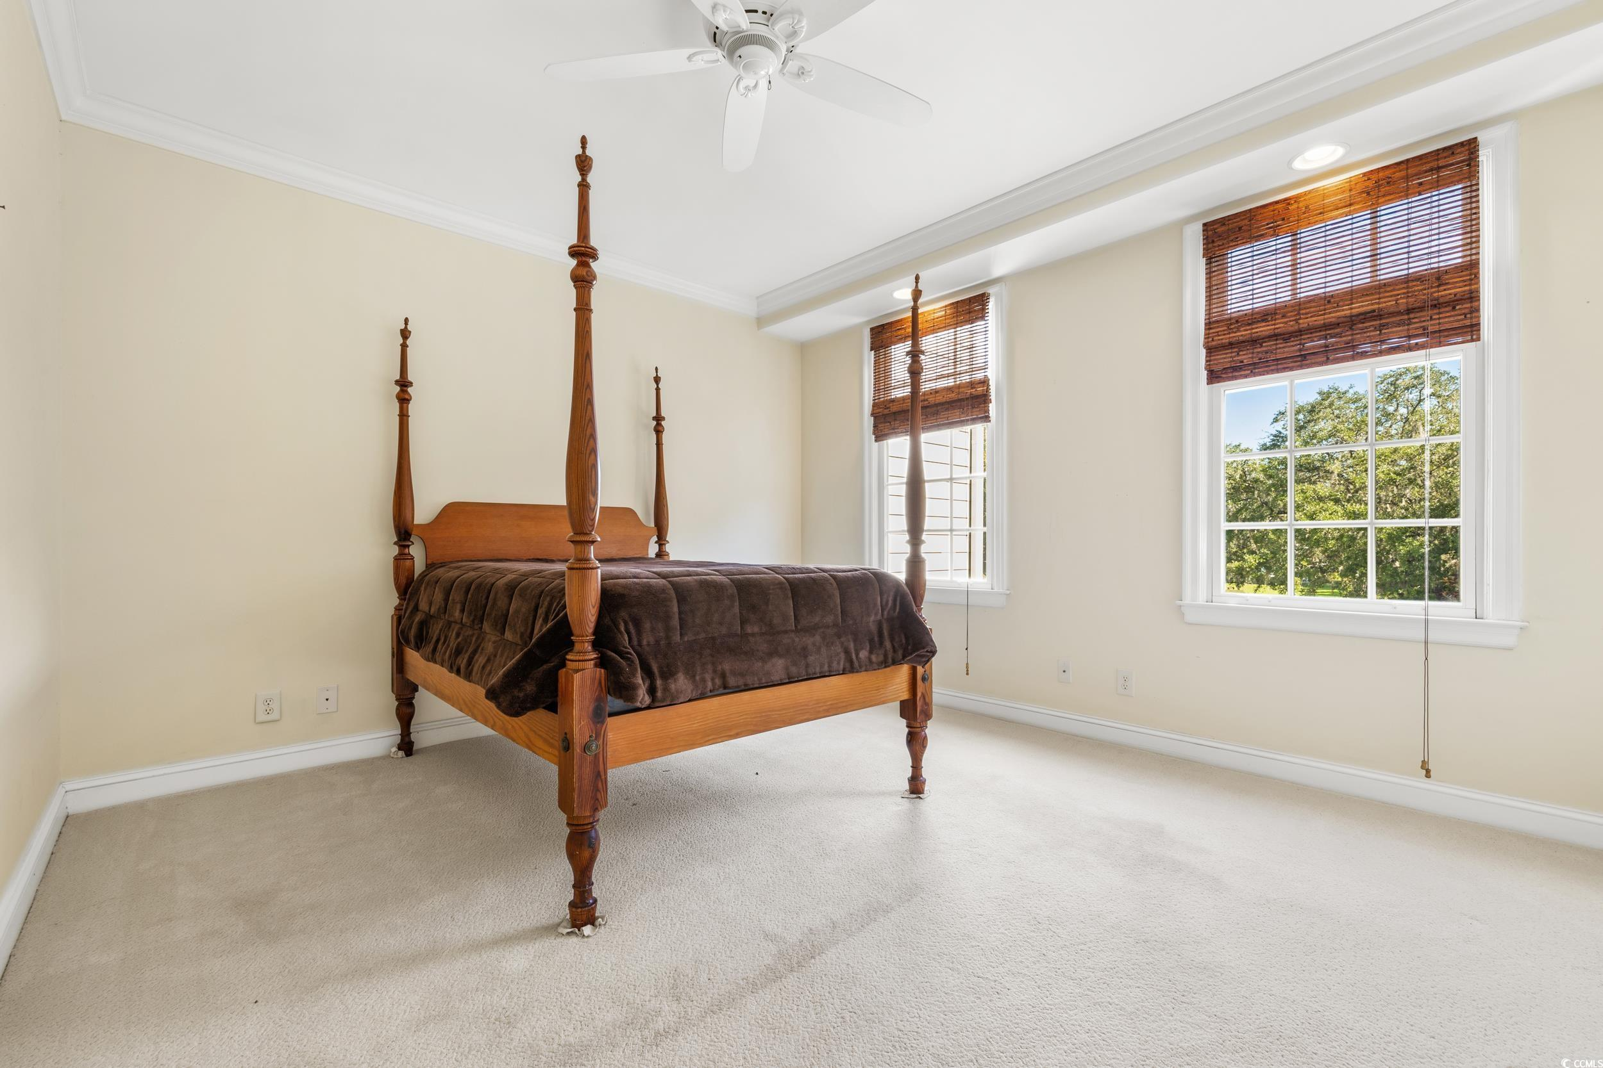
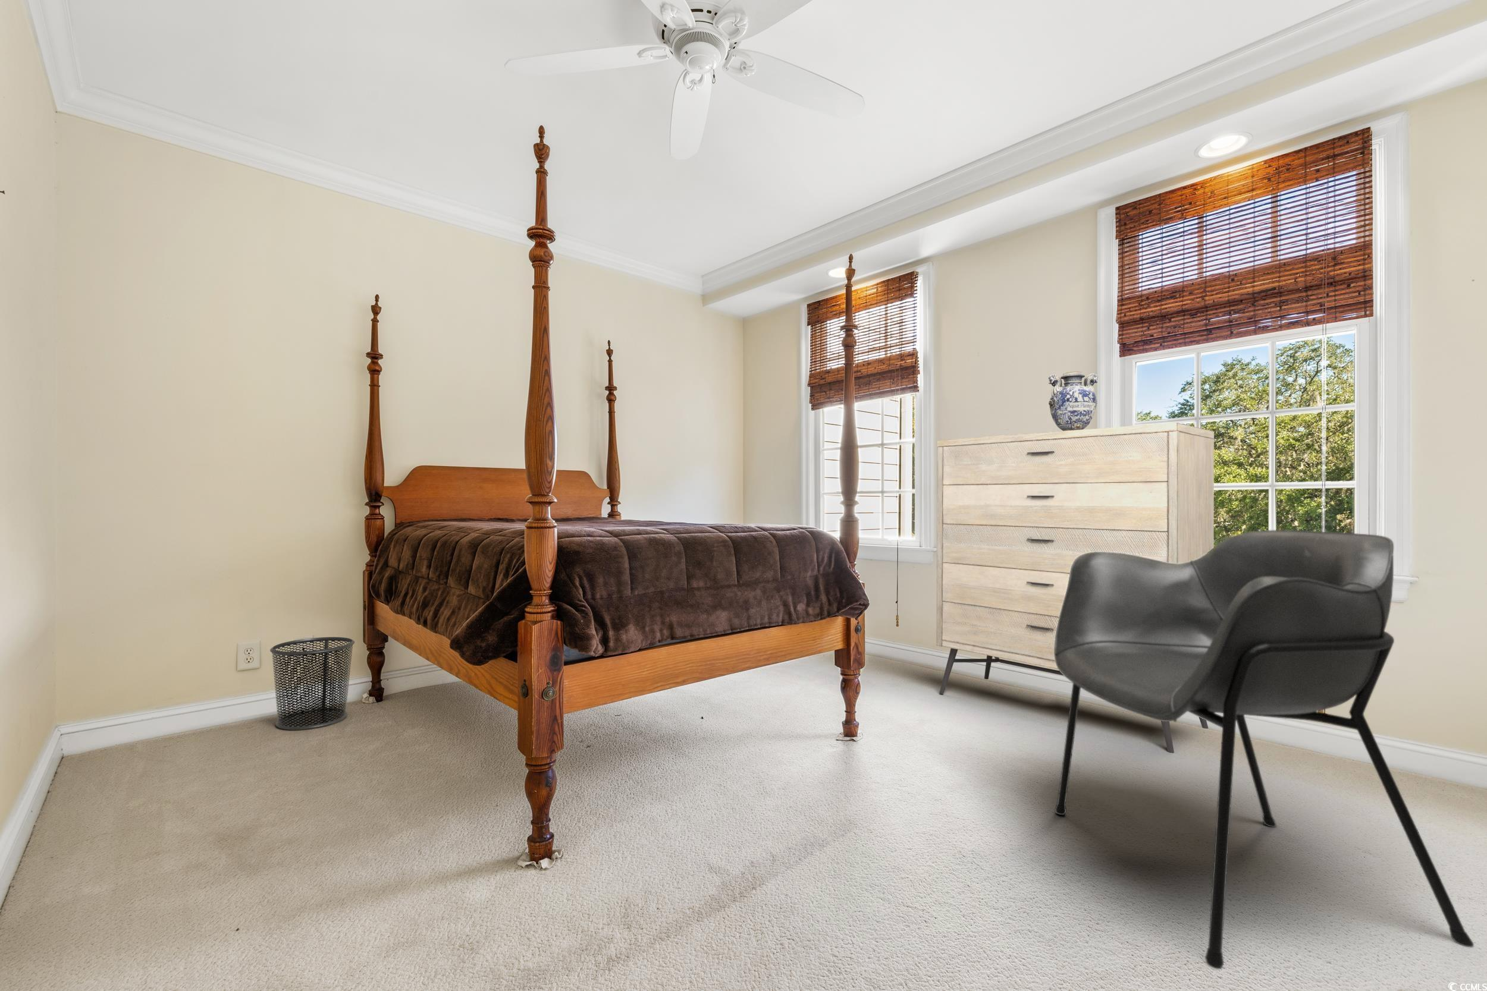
+ dresser [936,423,1215,754]
+ waste bin [270,637,355,731]
+ decorative vase [1048,371,1099,431]
+ armchair [1054,530,1475,970]
